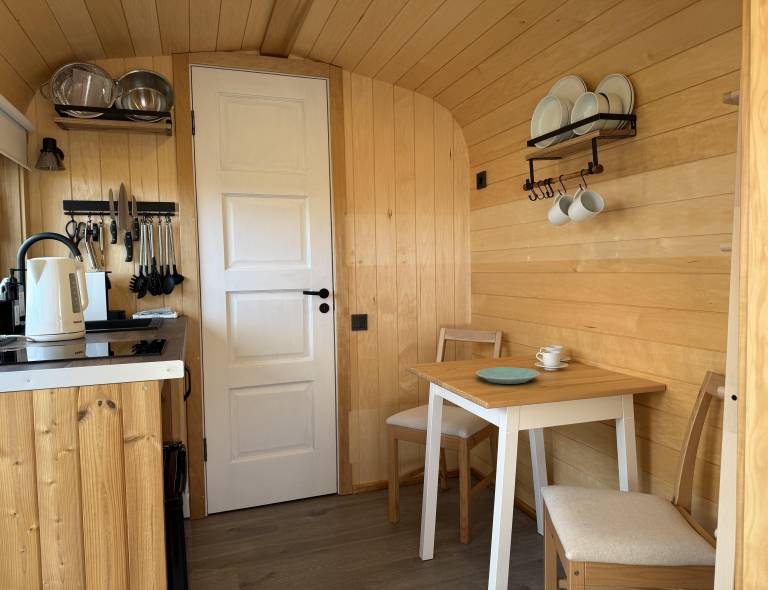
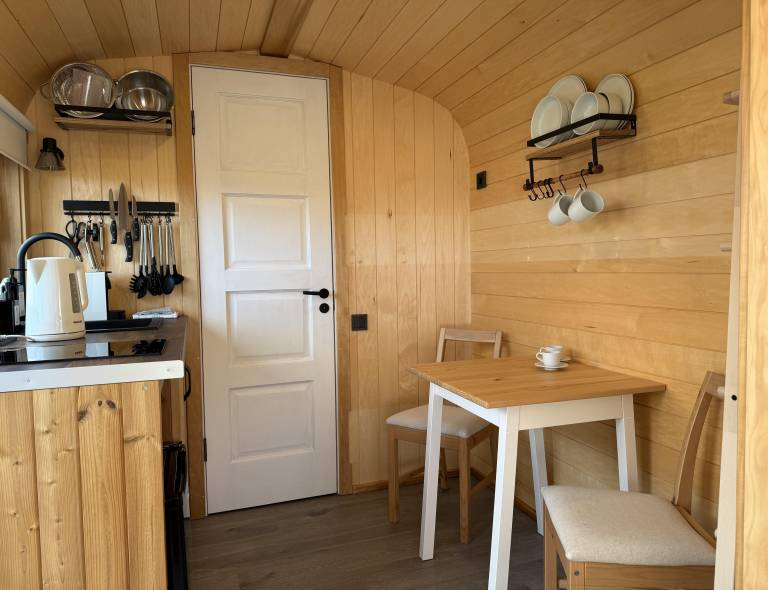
- plate [475,366,540,385]
